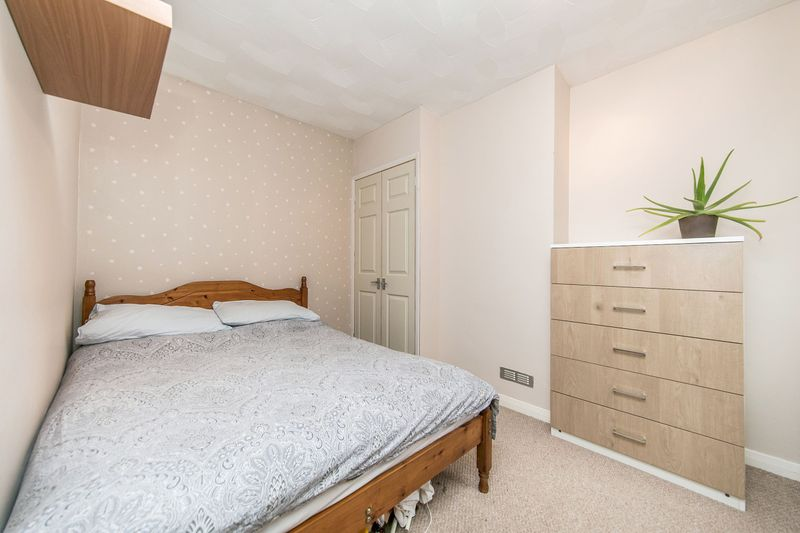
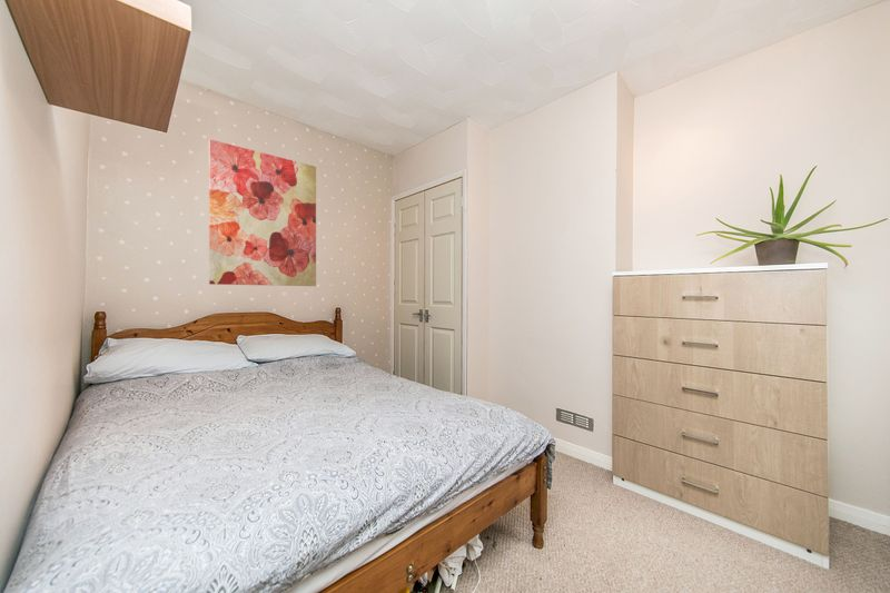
+ wall art [208,138,317,287]
